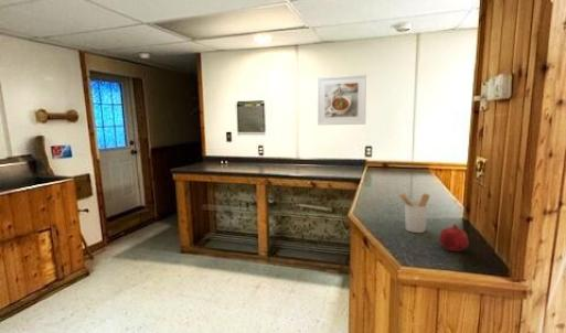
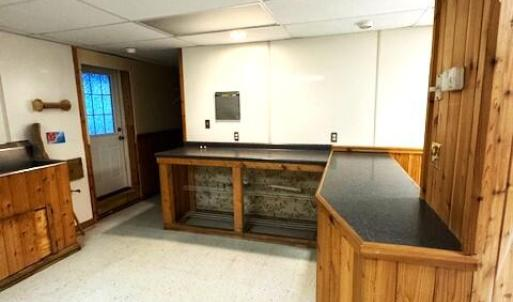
- fruit [438,223,470,253]
- utensil holder [398,193,430,234]
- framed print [317,73,367,126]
